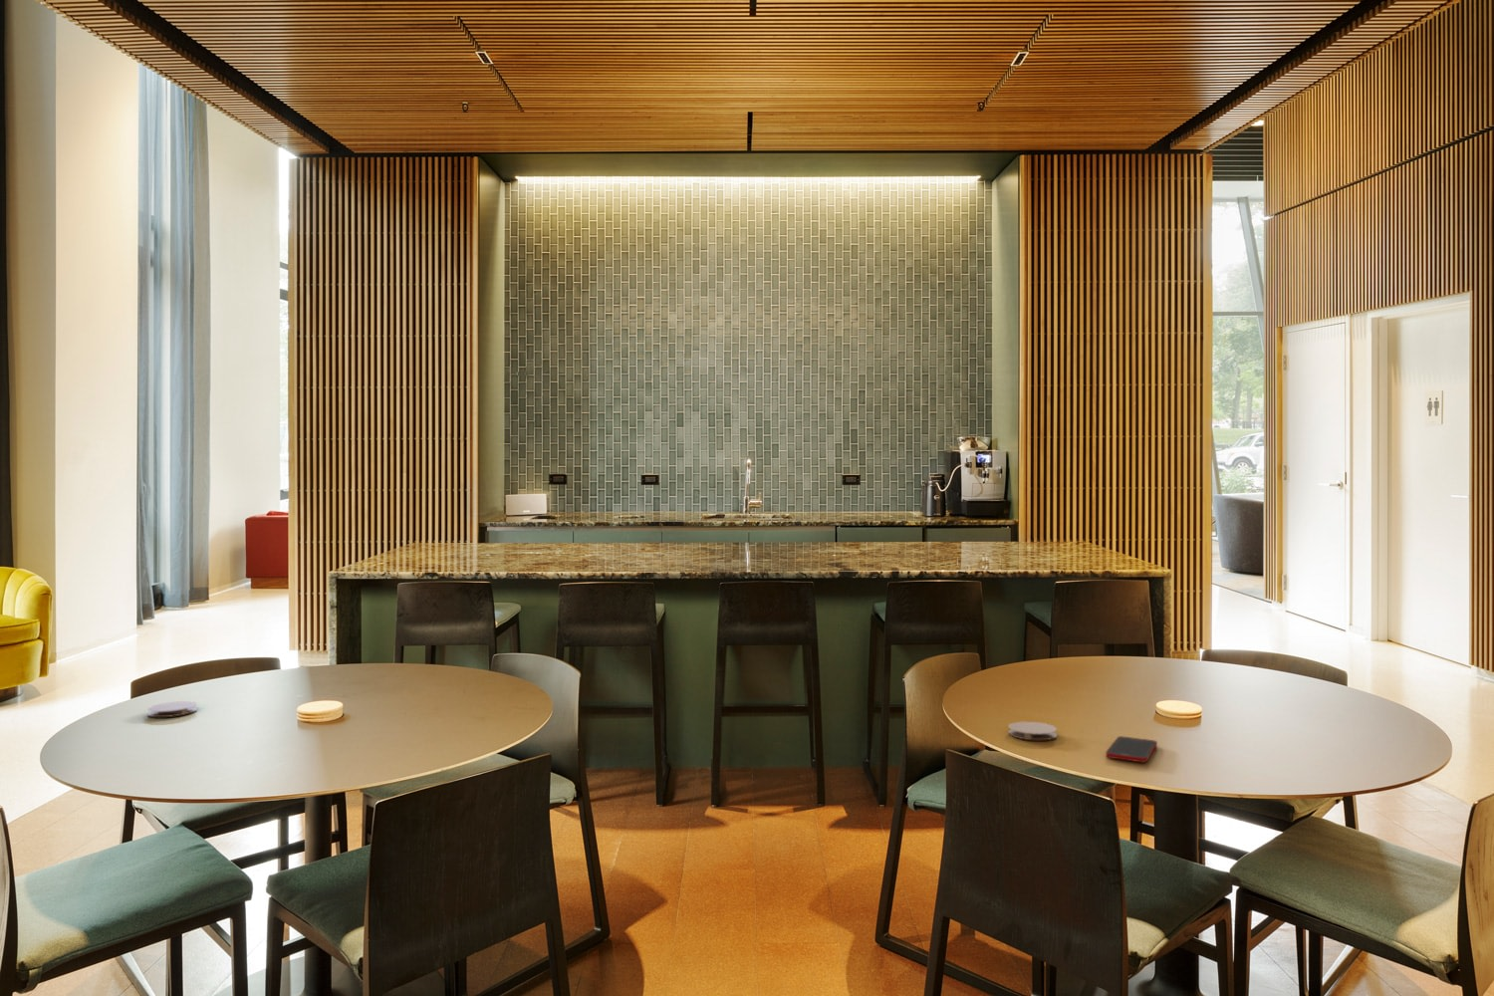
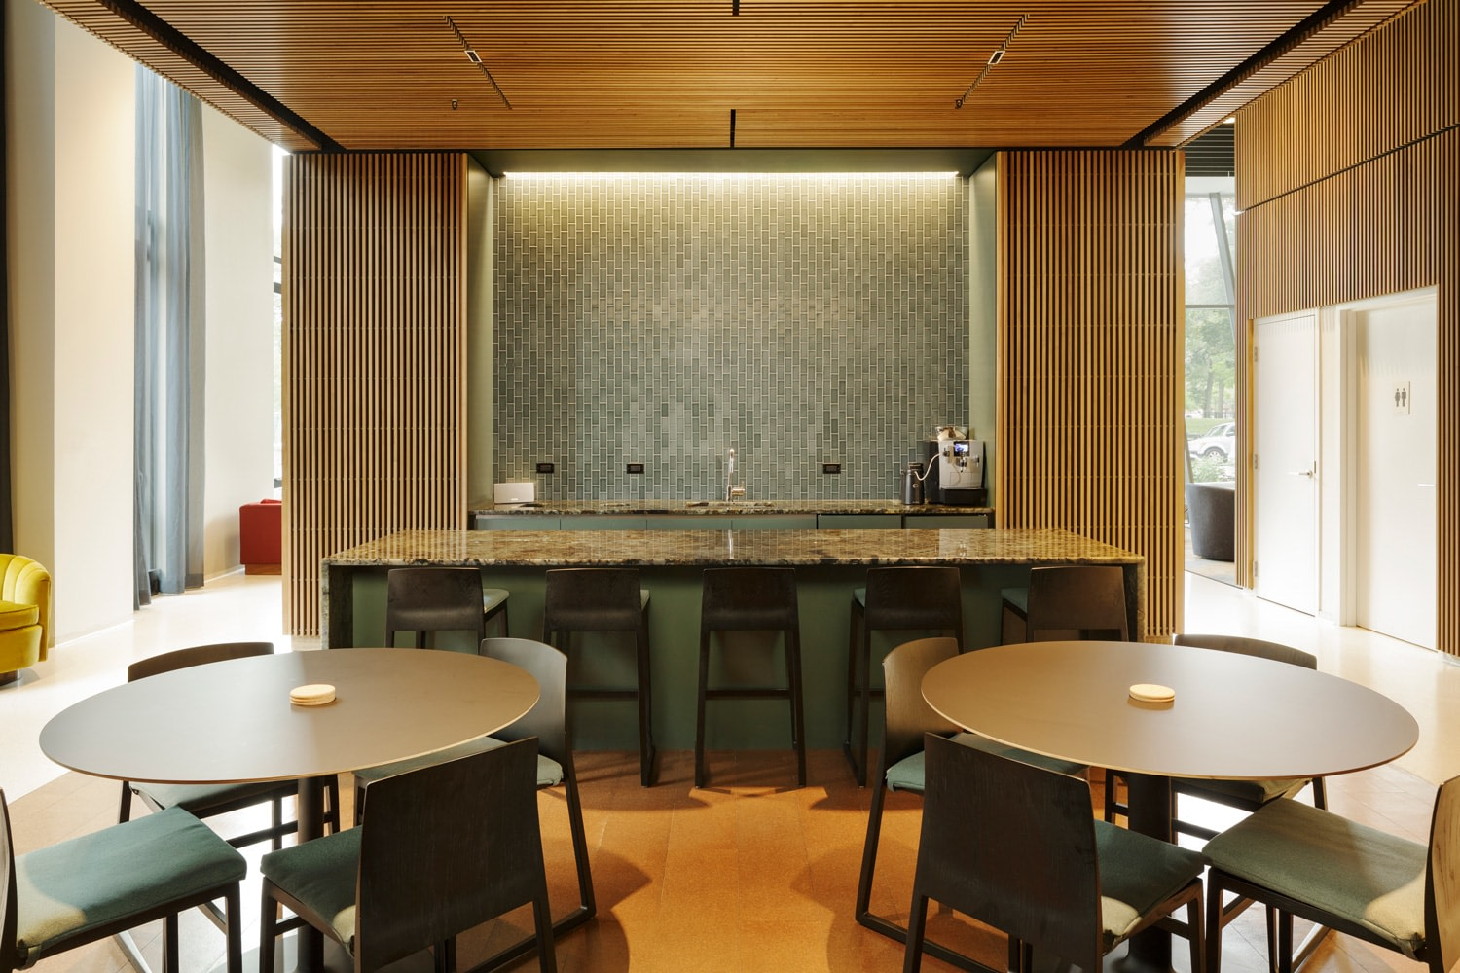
- cell phone [1105,735,1158,763]
- coaster [147,700,198,718]
- coaster [1007,721,1058,741]
